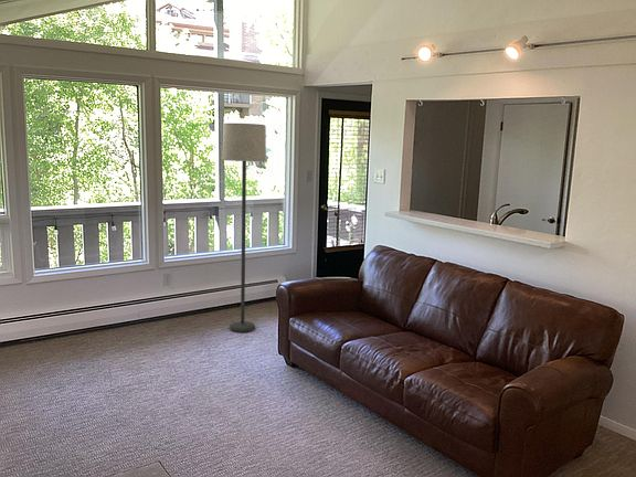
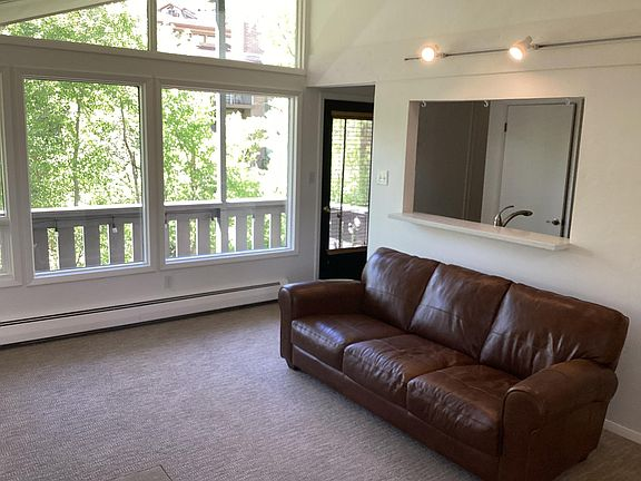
- lamp [221,123,267,333]
